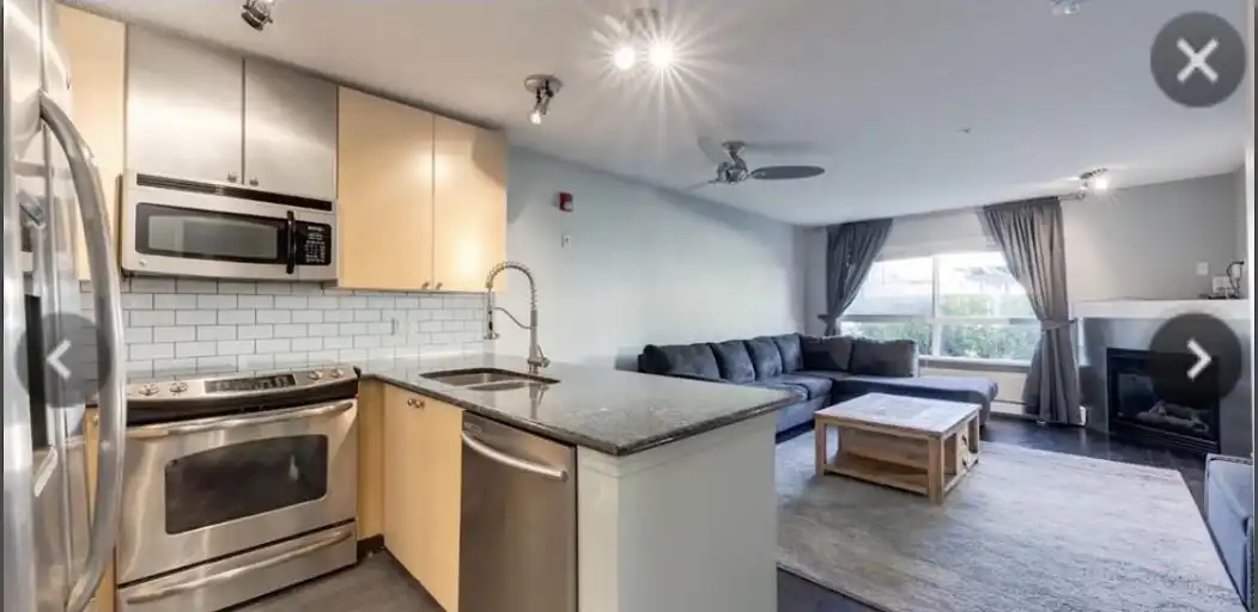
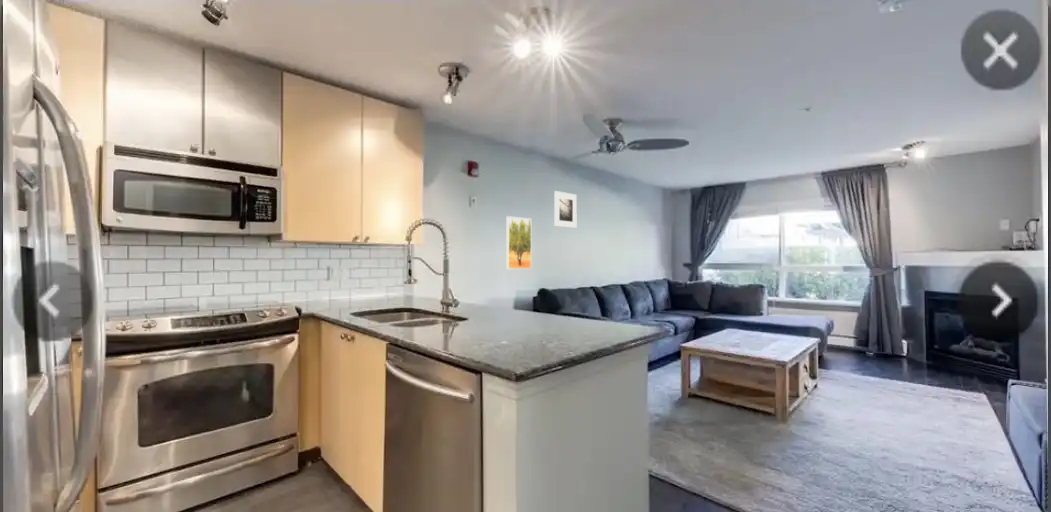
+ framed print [553,190,578,229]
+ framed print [505,215,532,270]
